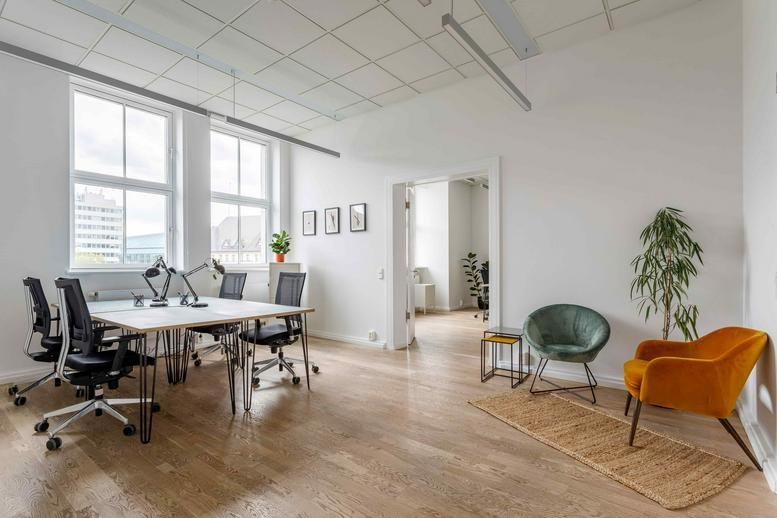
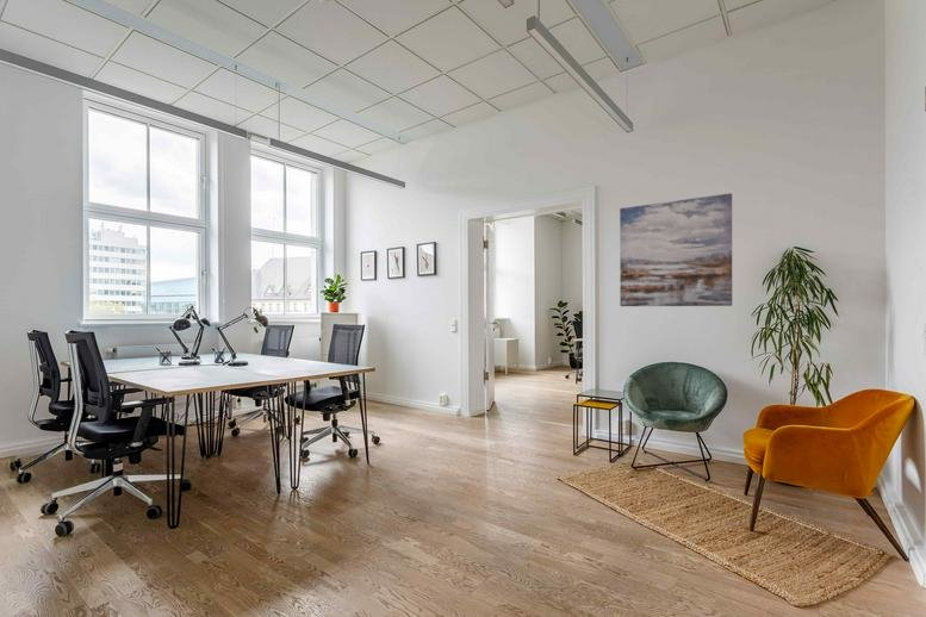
+ wall art [619,192,733,307]
